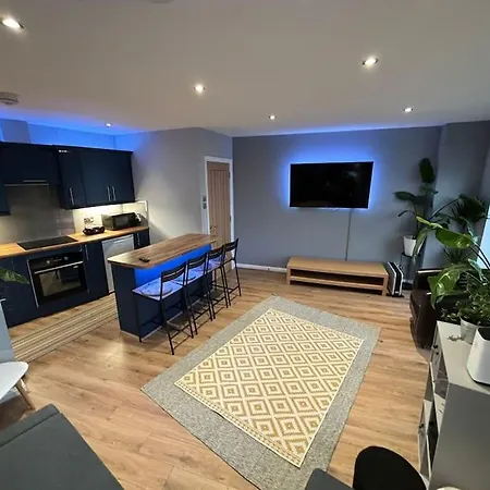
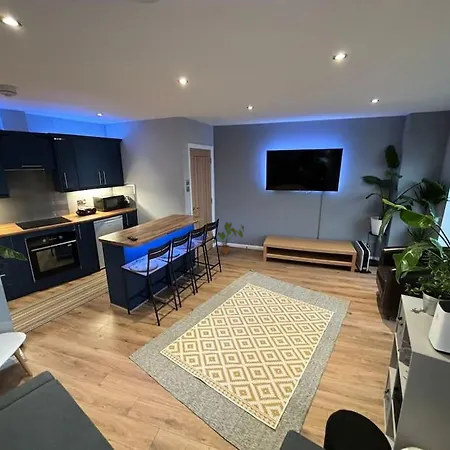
+ house plant [211,221,245,255]
